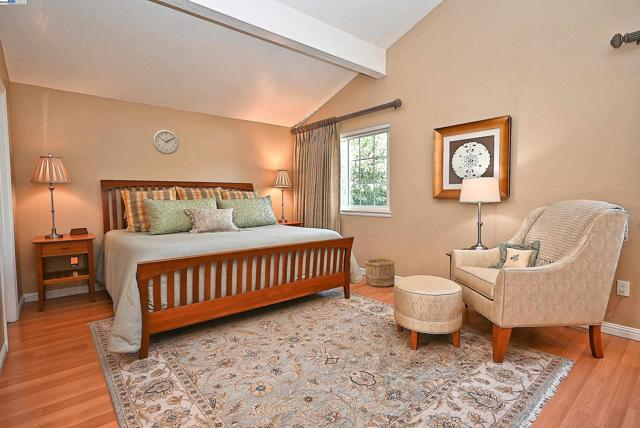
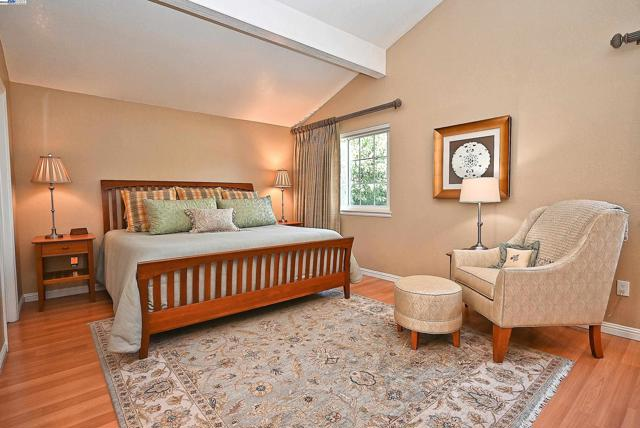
- wall clock [152,129,180,155]
- wooden bucket [363,257,396,288]
